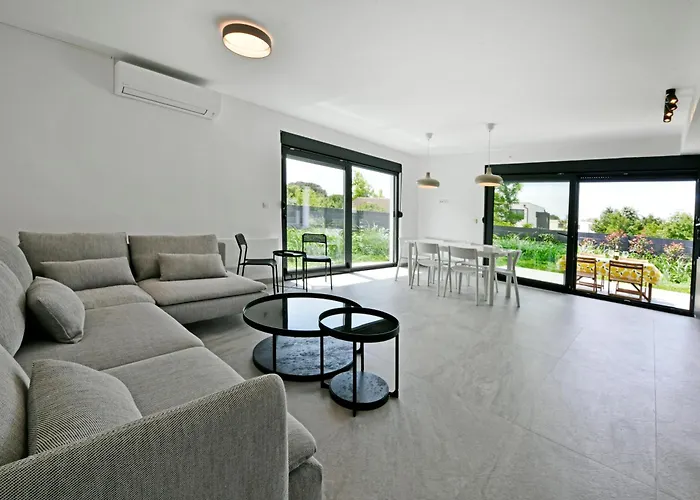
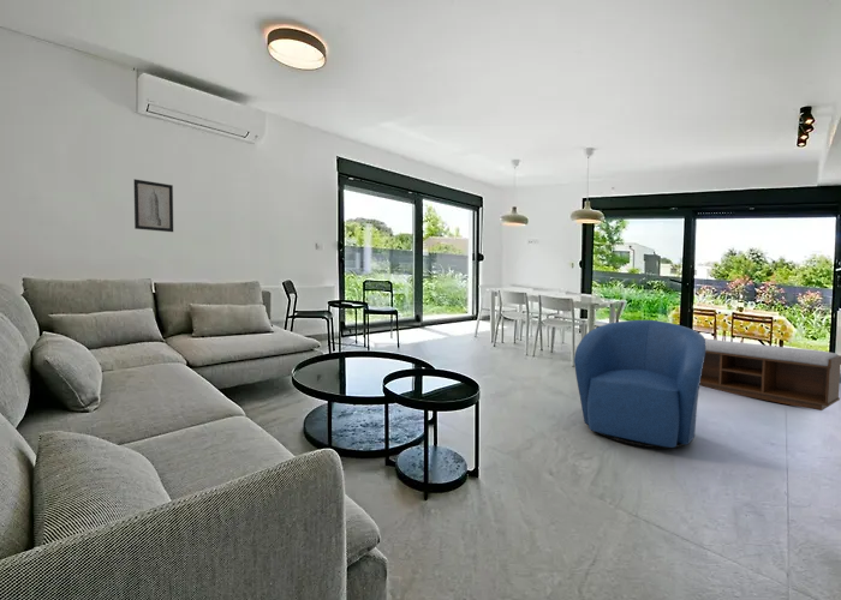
+ wall art [133,178,174,233]
+ armchair [573,319,706,449]
+ bench [699,337,841,412]
